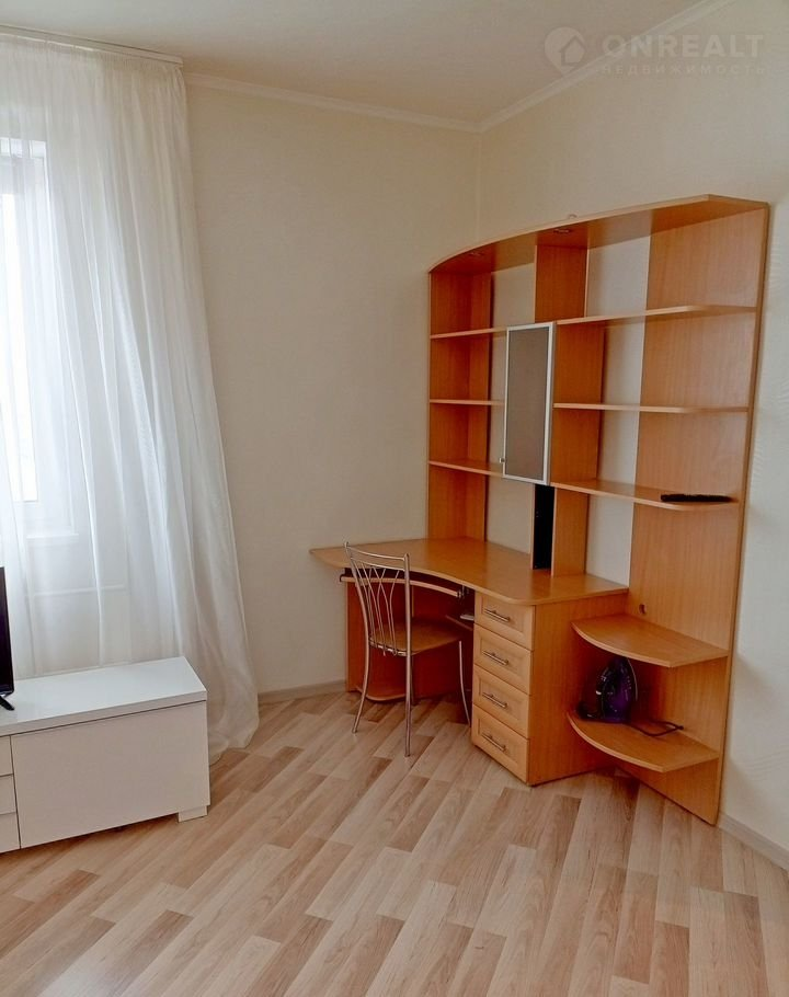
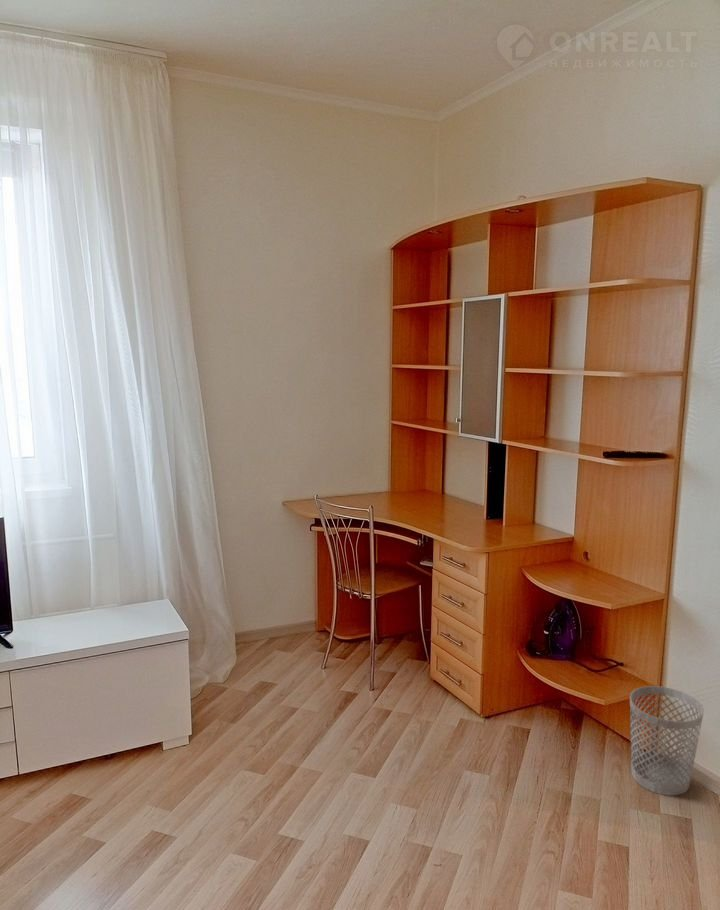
+ wastebasket [629,685,705,797]
